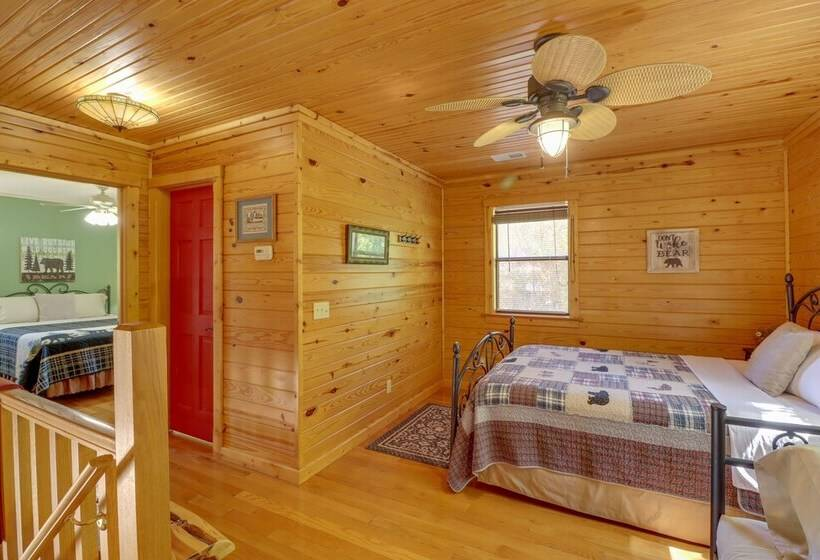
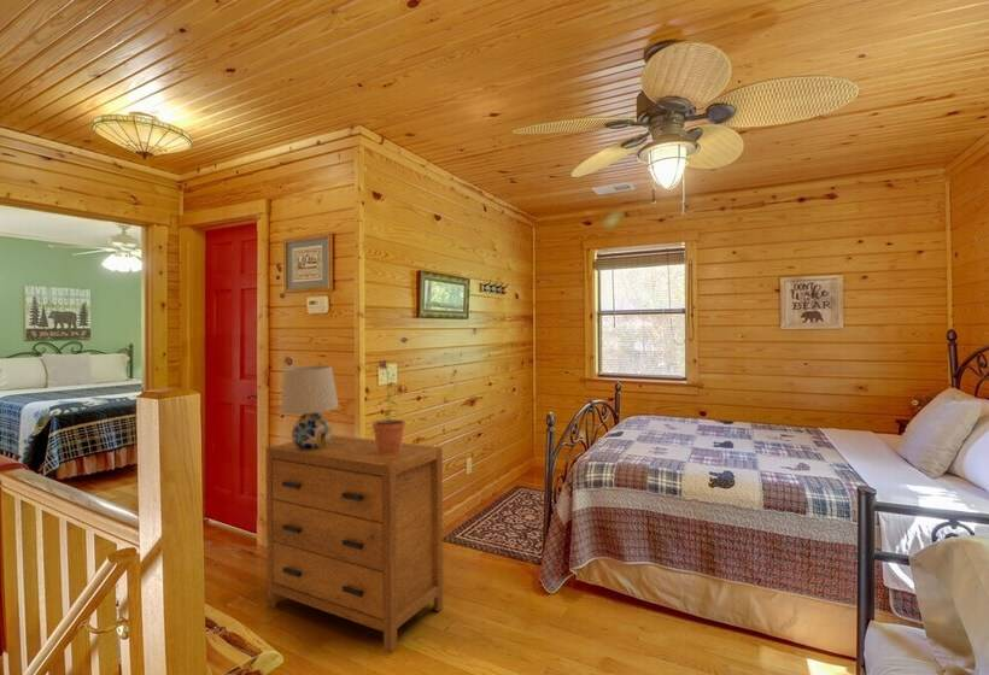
+ potted plant [371,358,409,454]
+ dresser [265,434,444,653]
+ table lamp [280,364,340,450]
